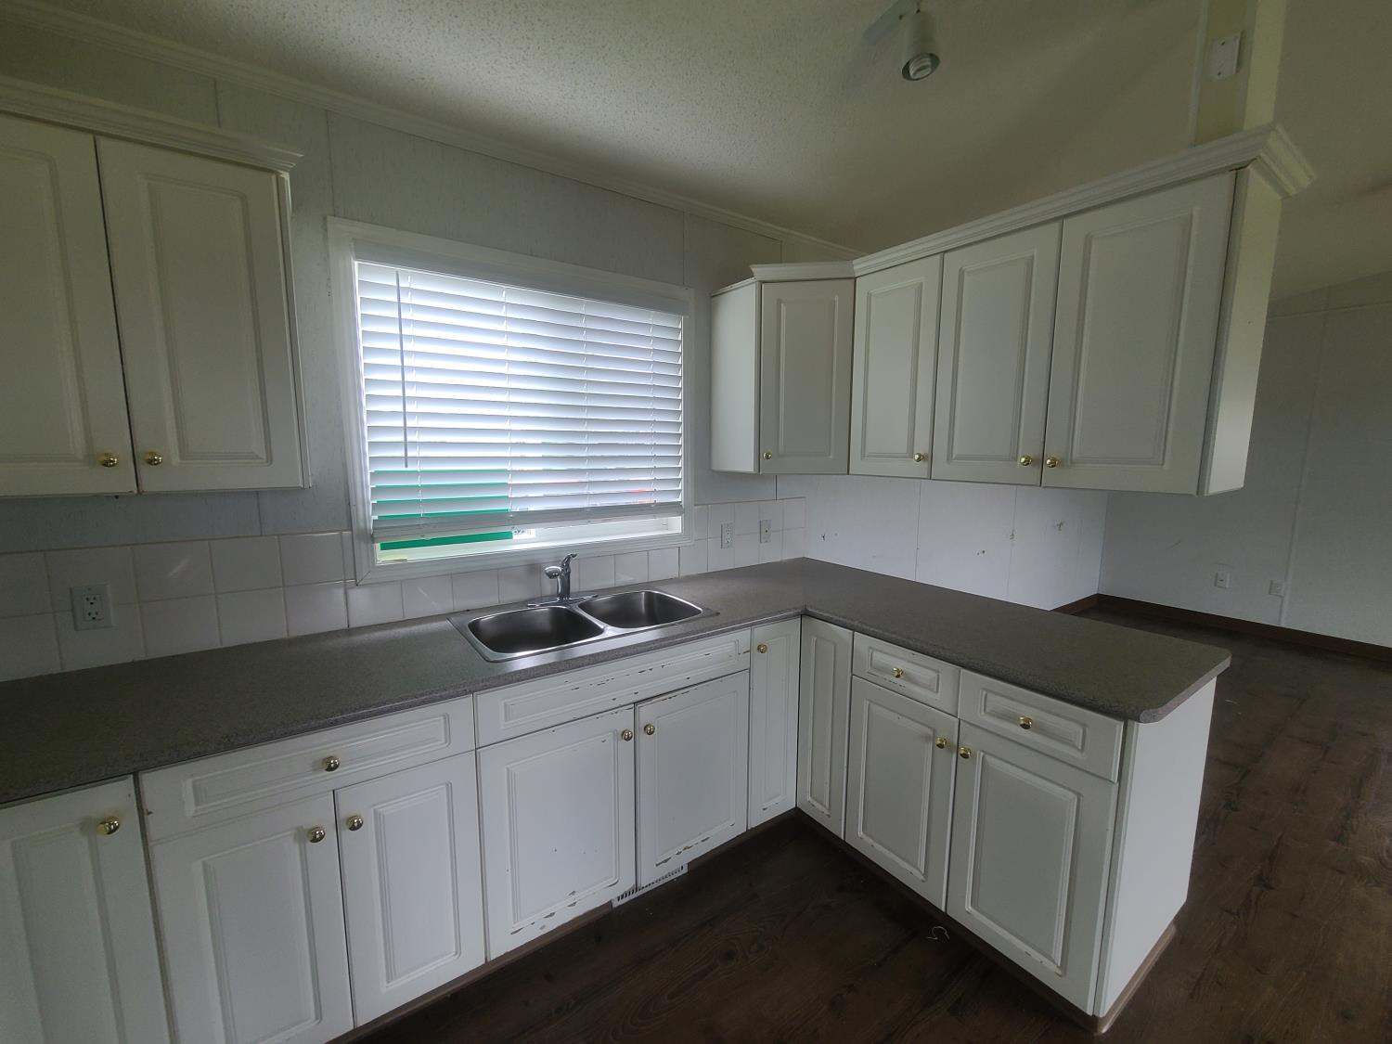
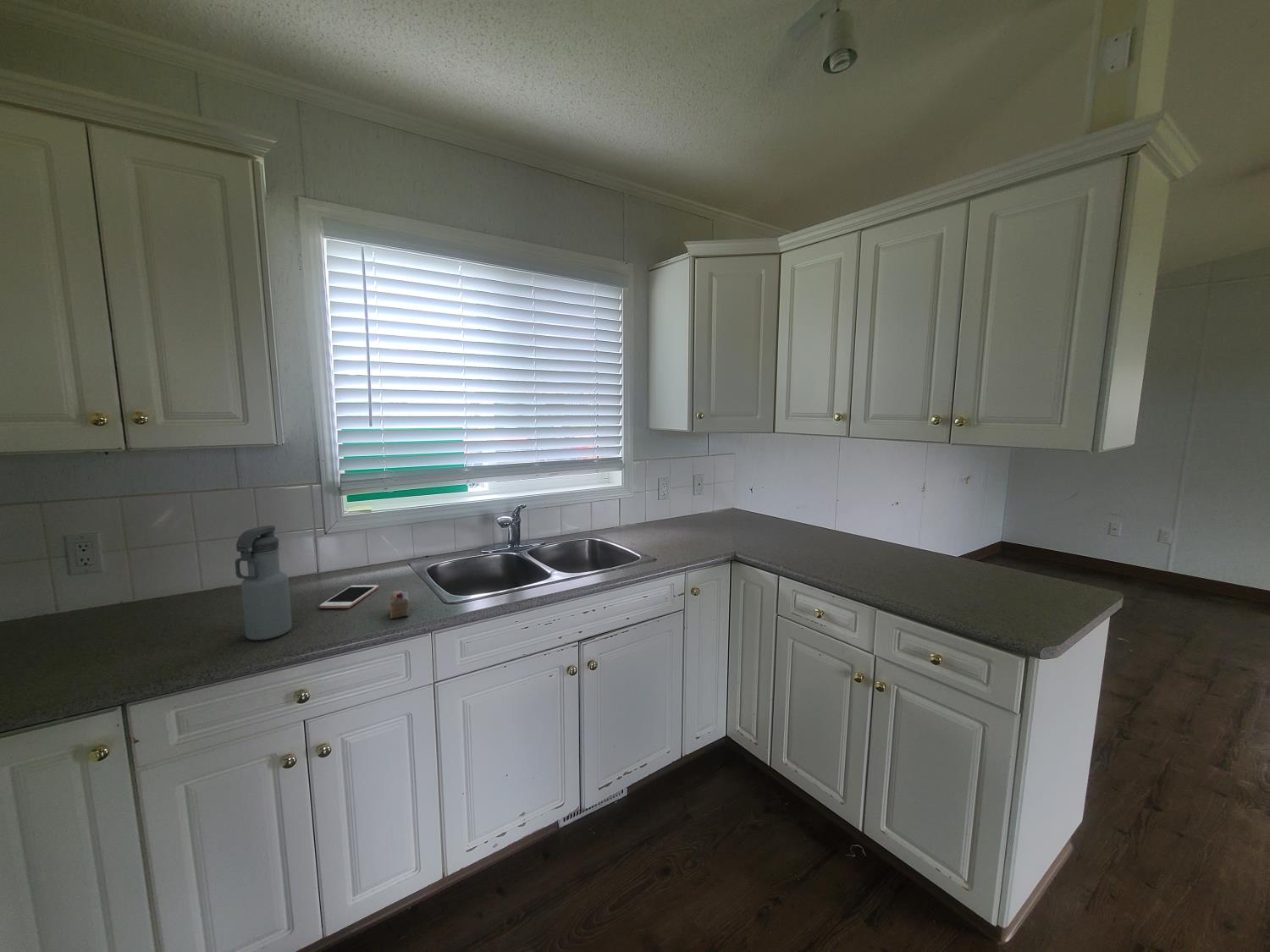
+ water bottle [235,525,293,641]
+ cell phone [318,584,379,609]
+ cake slice [389,590,410,619]
